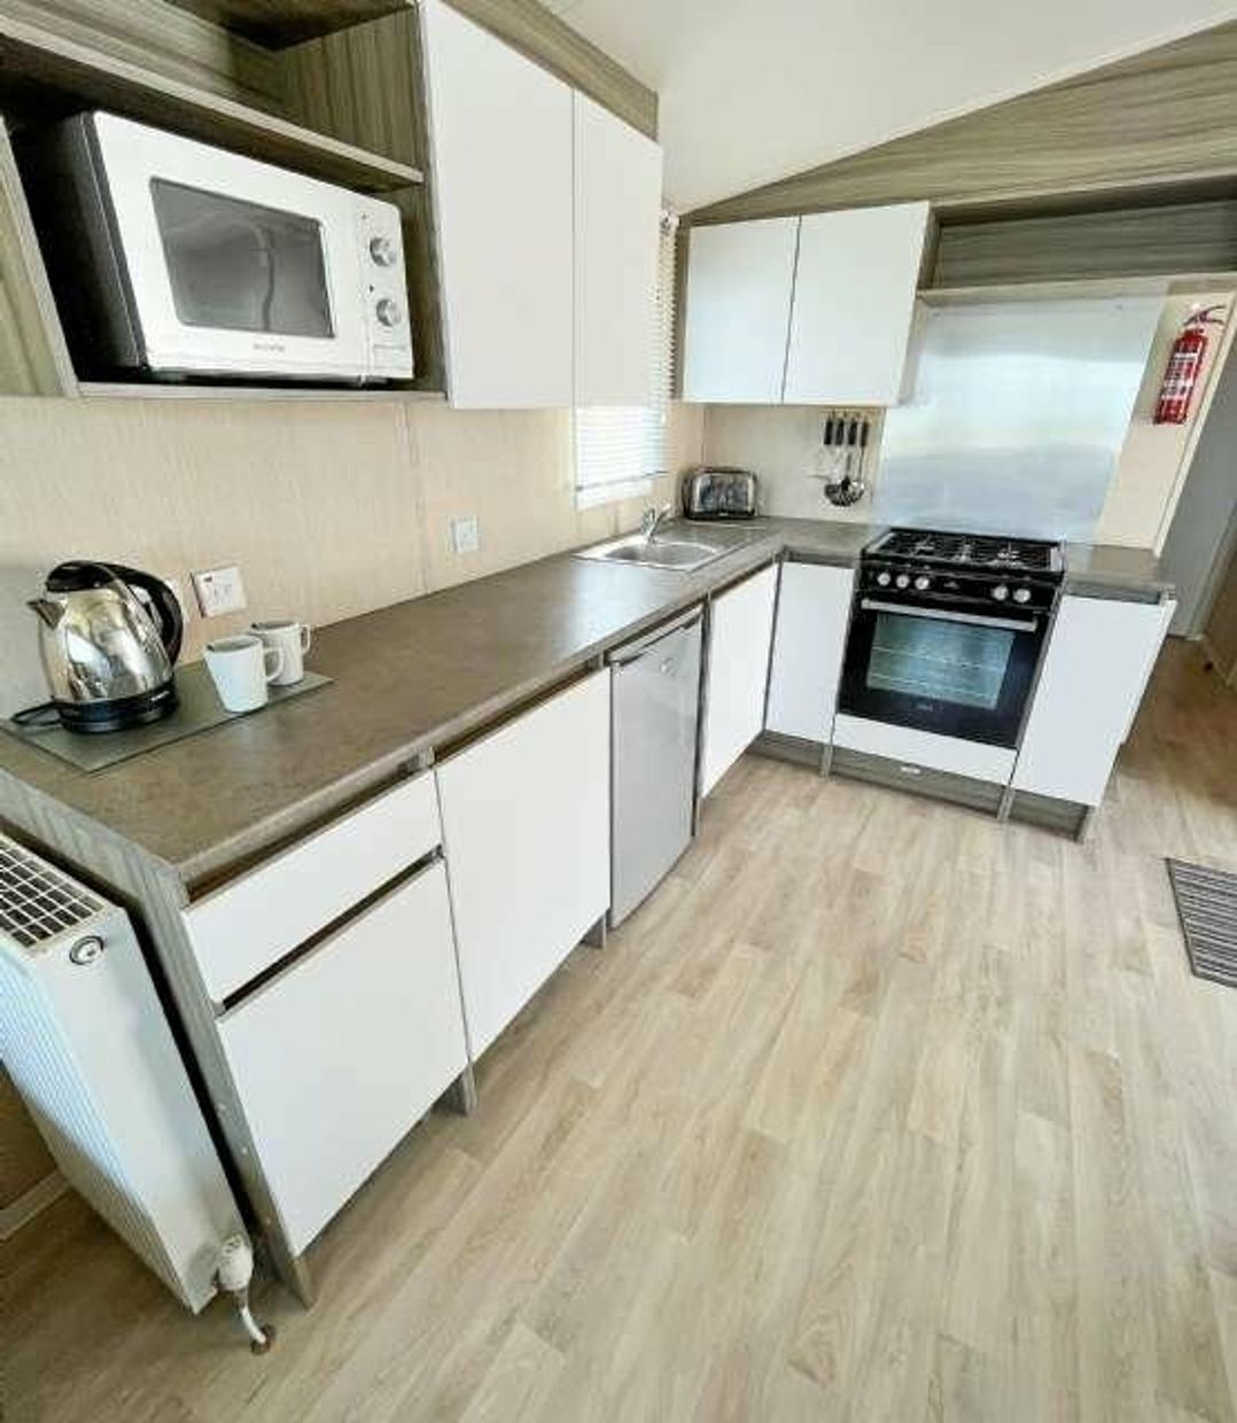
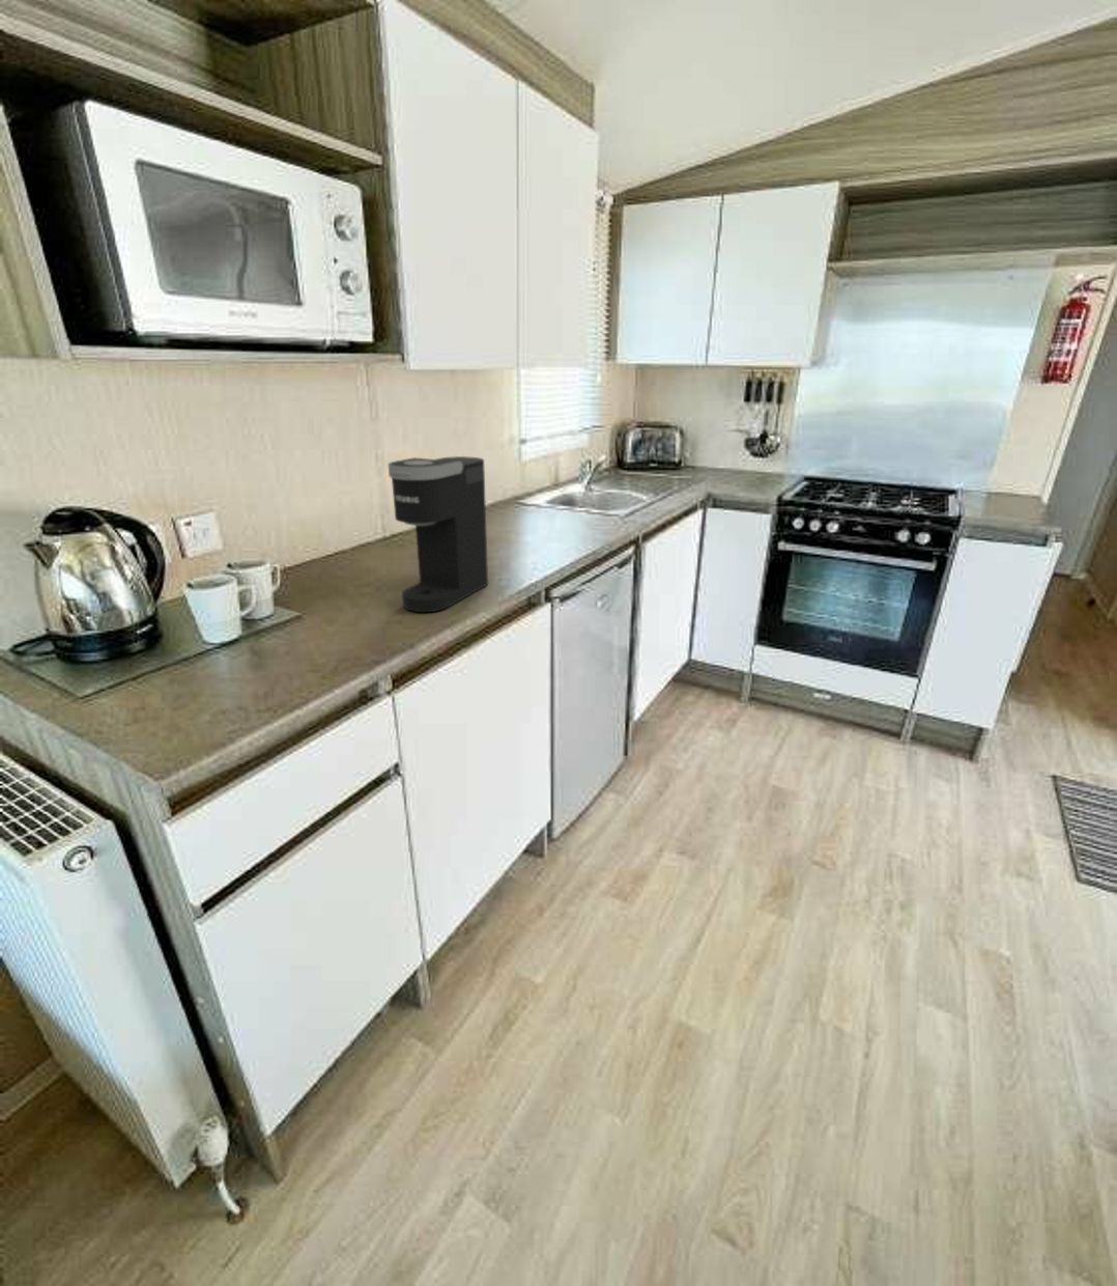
+ coffee maker [387,455,489,612]
